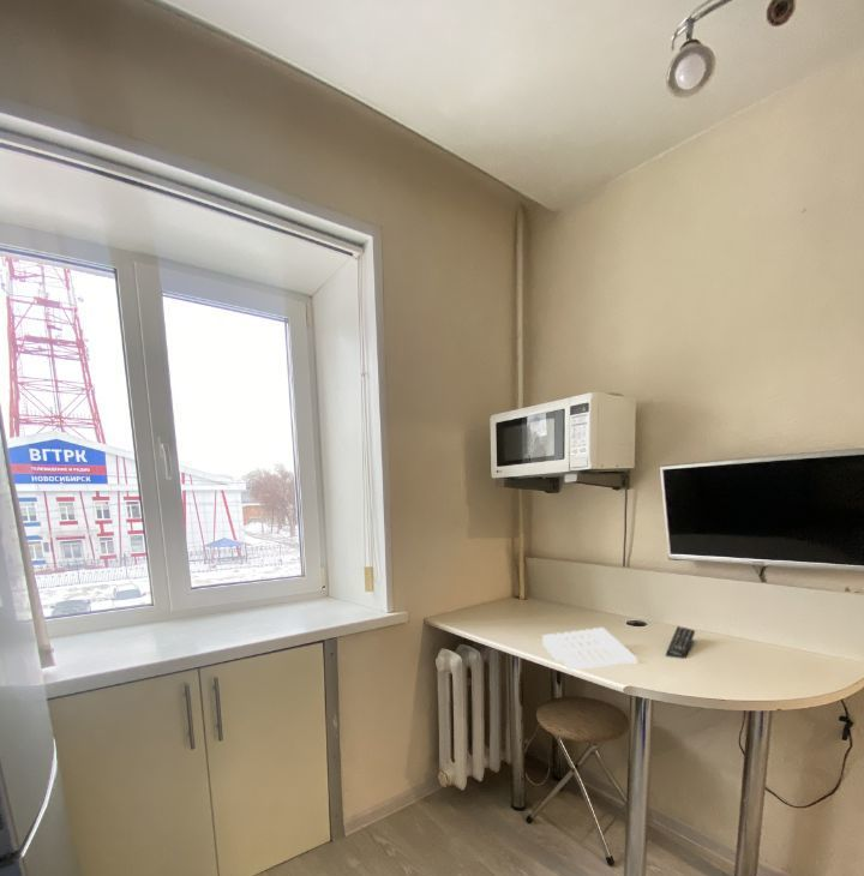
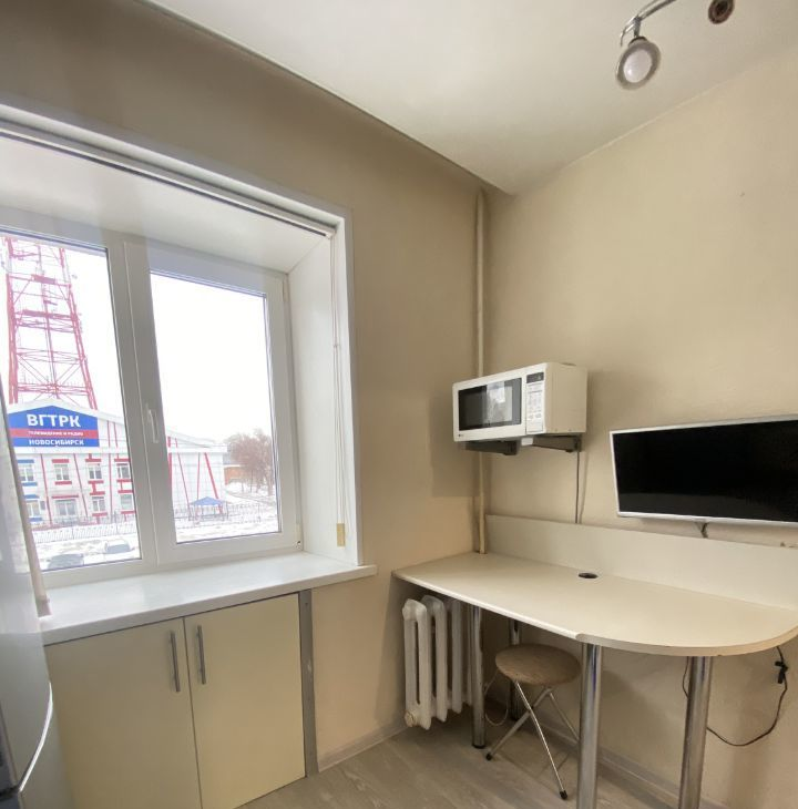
- remote control [665,625,696,660]
- pallet [541,626,638,672]
